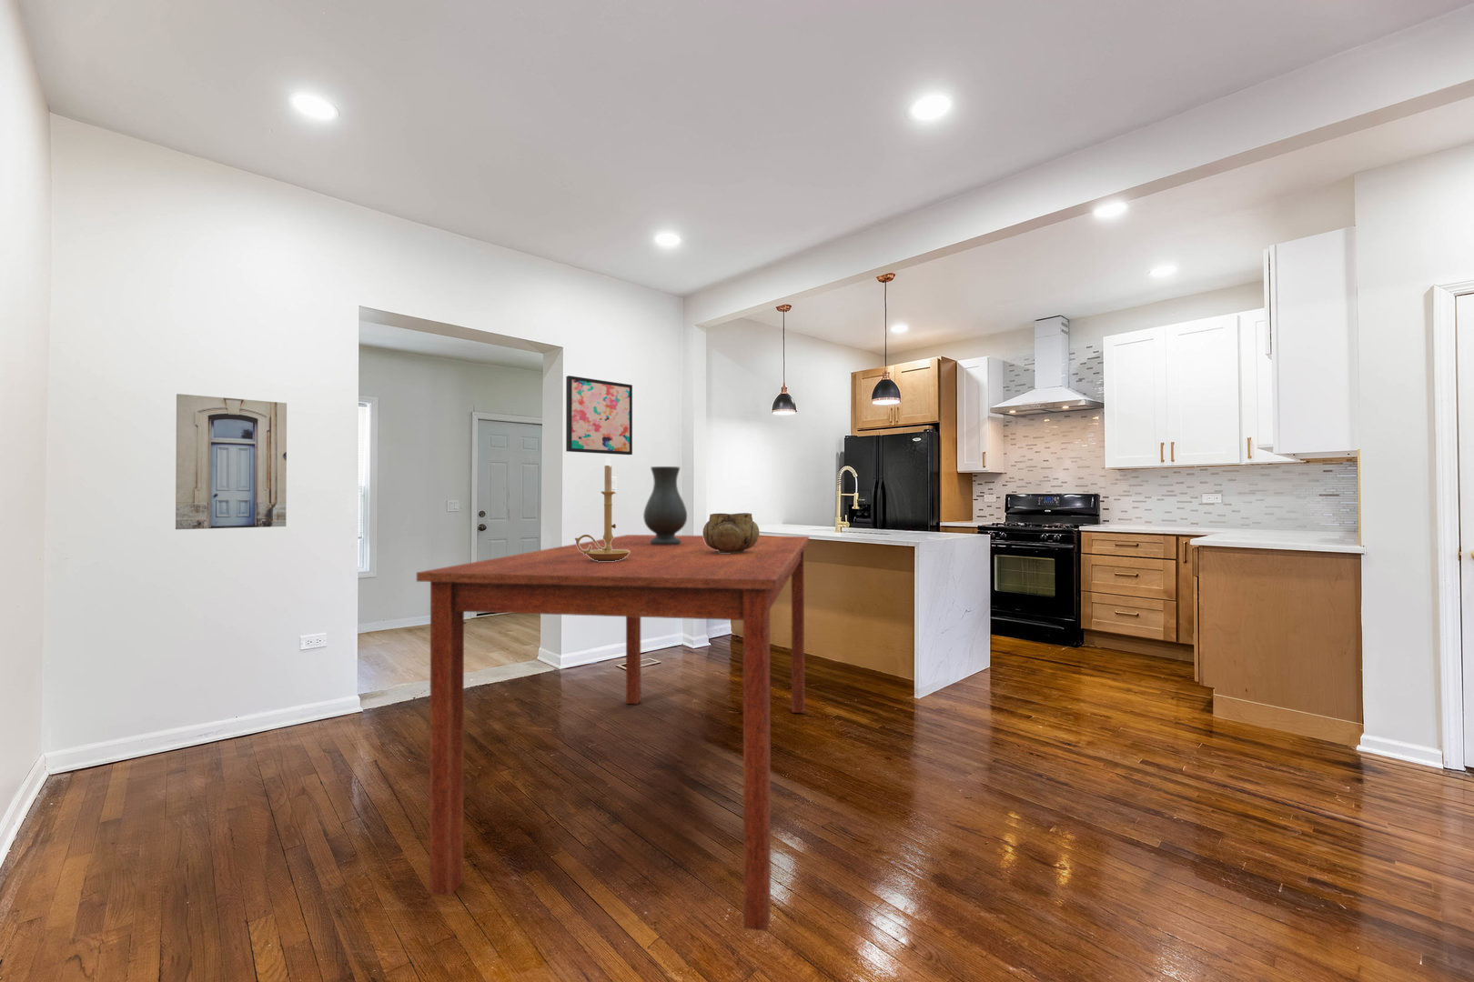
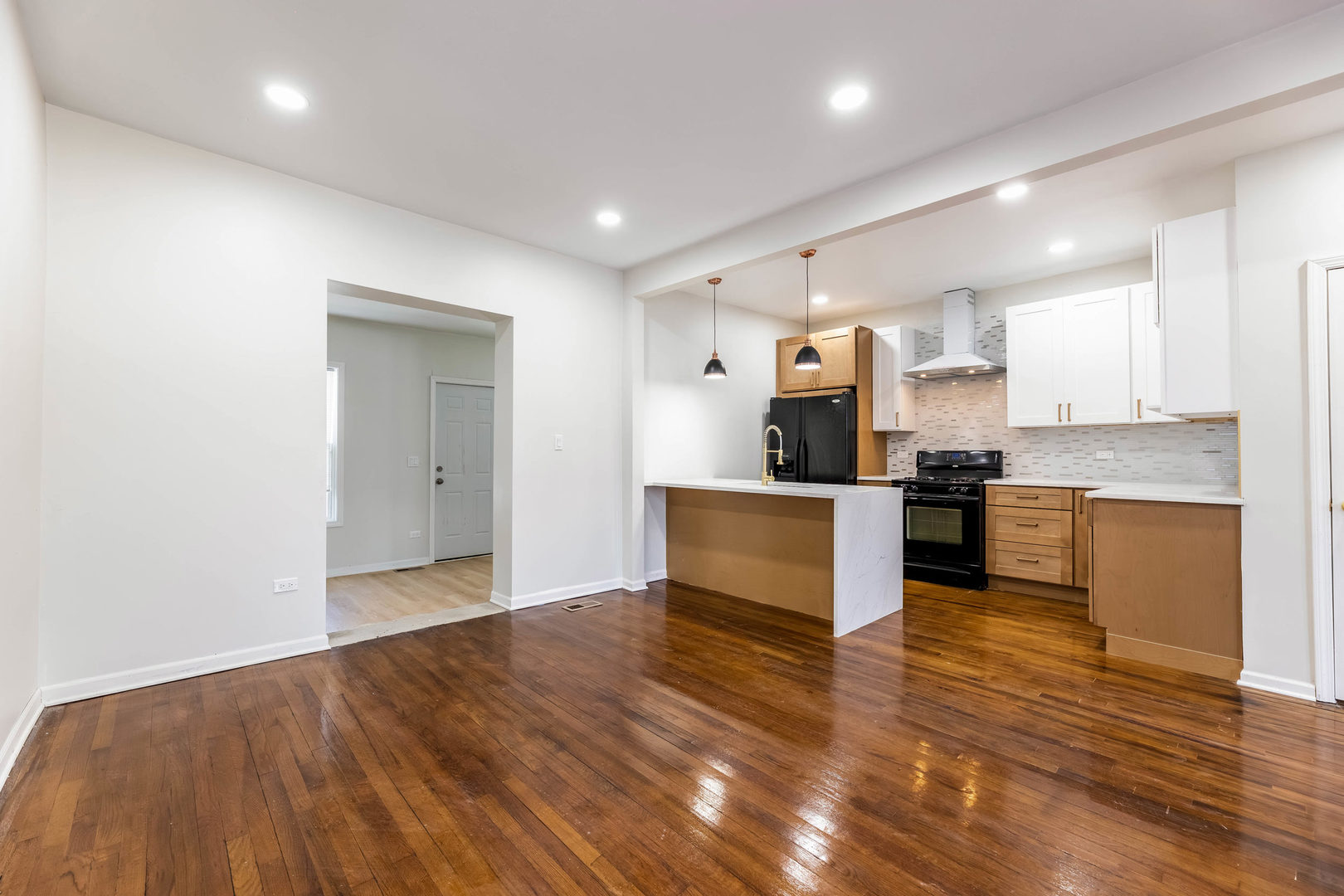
- vase [643,466,688,545]
- decorative bowl [702,512,760,552]
- wall art [174,392,287,530]
- wall art [565,375,633,456]
- candle holder [574,456,630,561]
- dining table [416,534,809,932]
